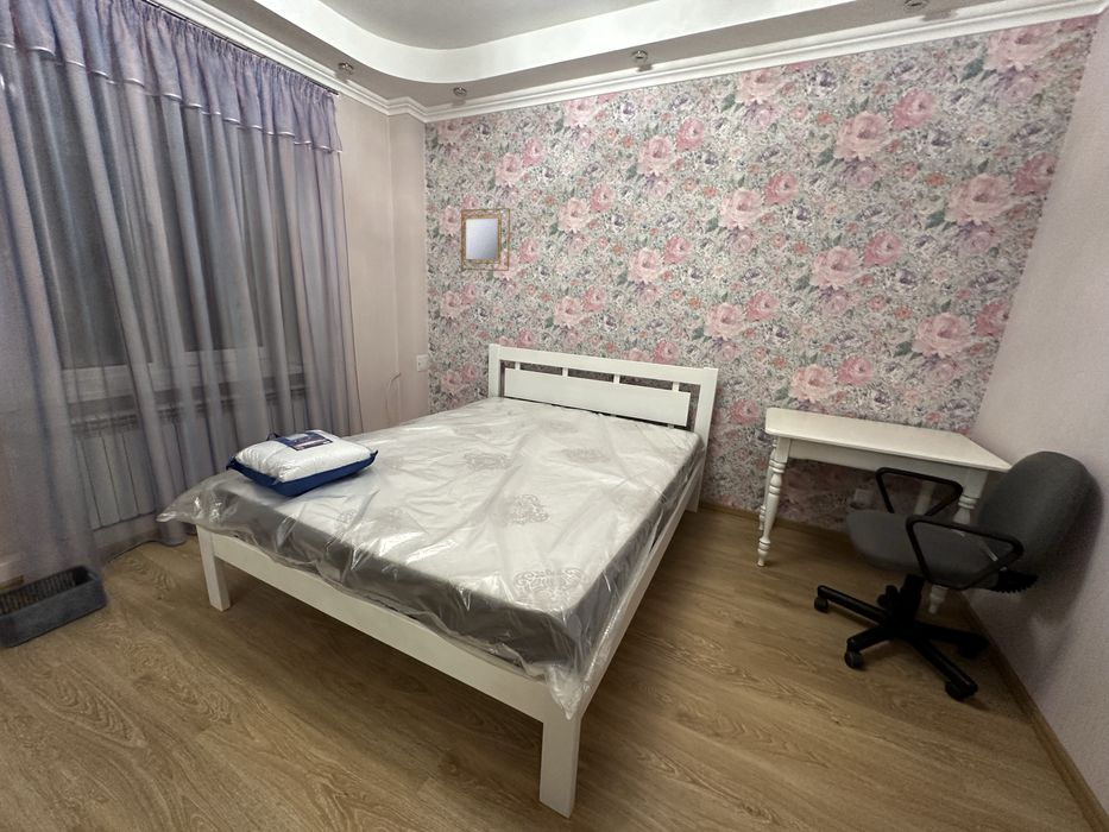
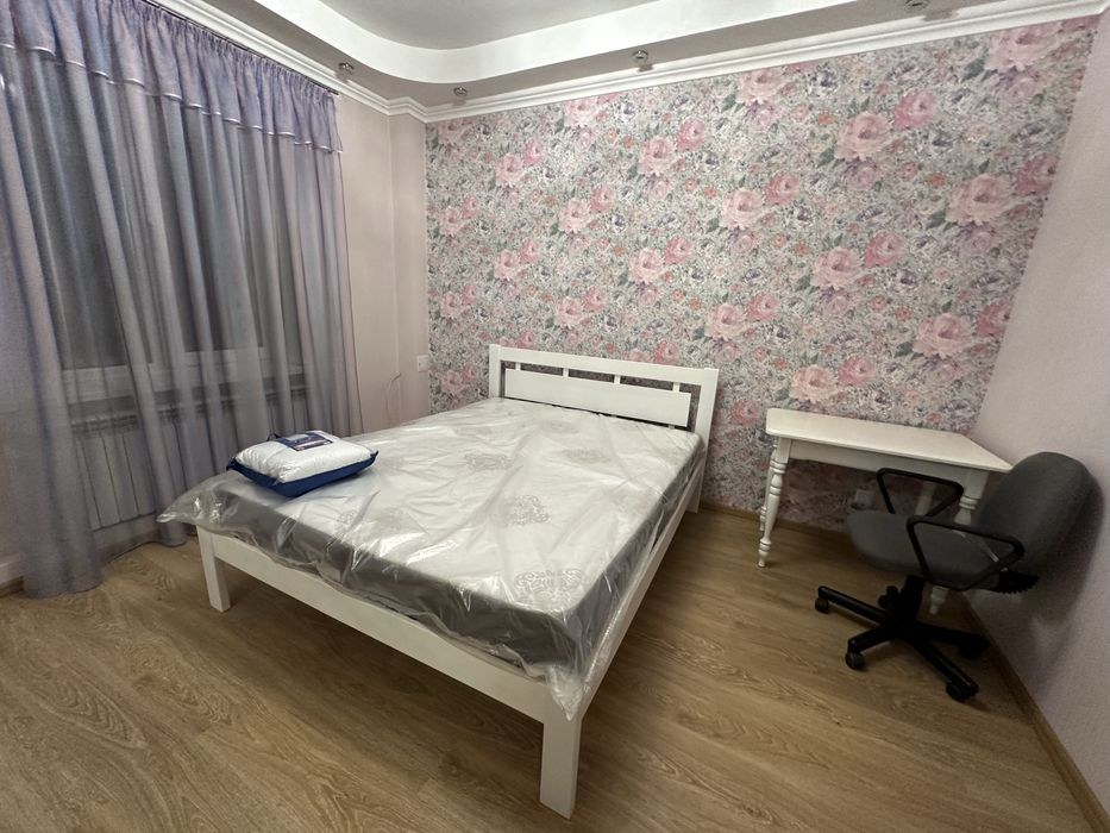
- home mirror [460,207,511,272]
- storage bin [0,563,108,648]
